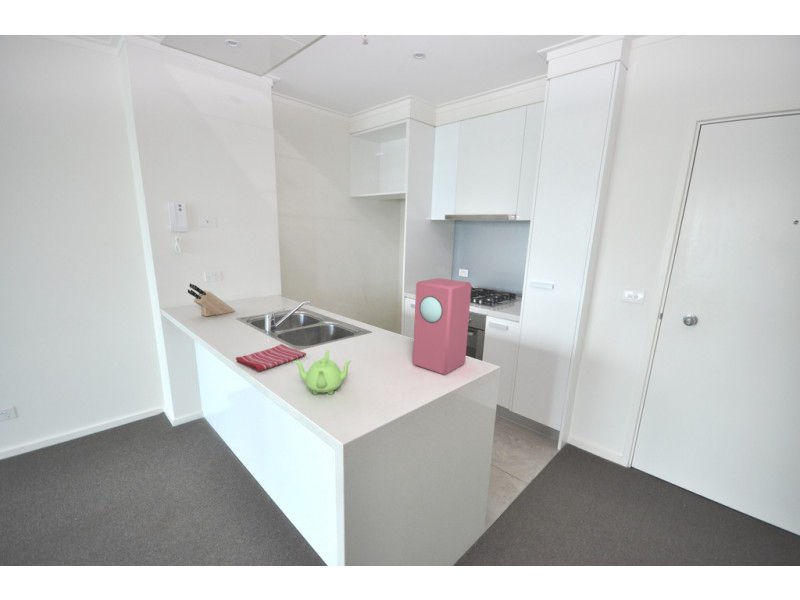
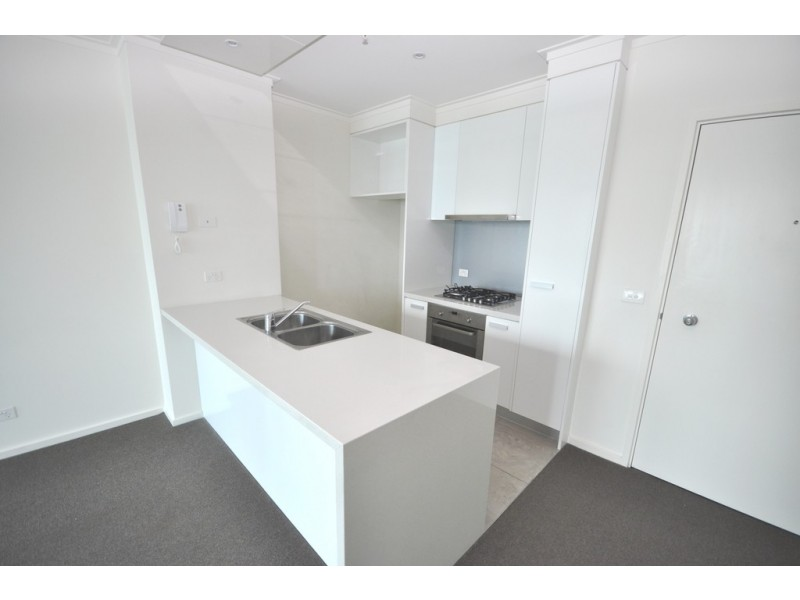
- teapot [292,349,353,396]
- dish towel [235,343,307,373]
- speaker [412,277,472,376]
- knife block [187,283,236,317]
